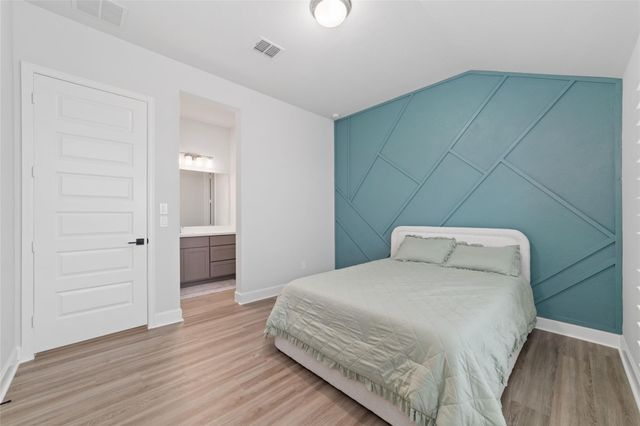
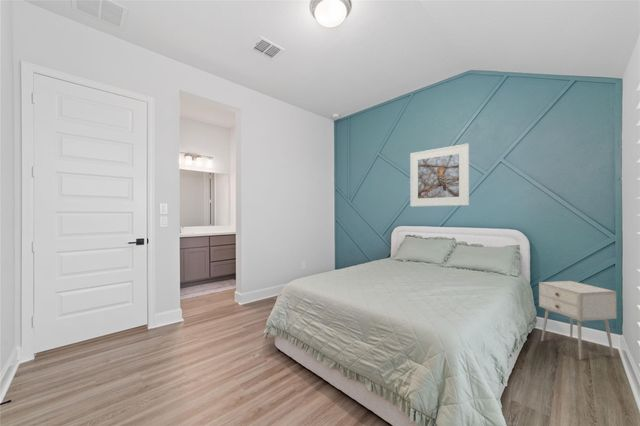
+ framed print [409,142,470,207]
+ nightstand [538,280,618,361]
